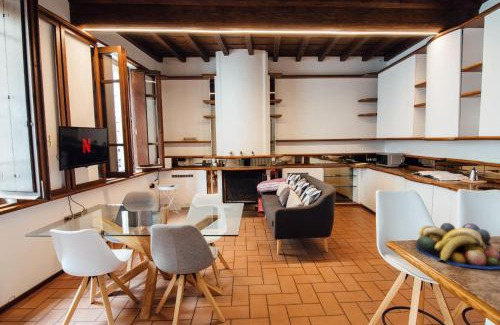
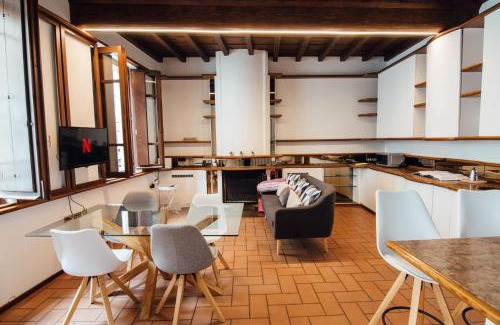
- fruit bowl [414,222,500,271]
